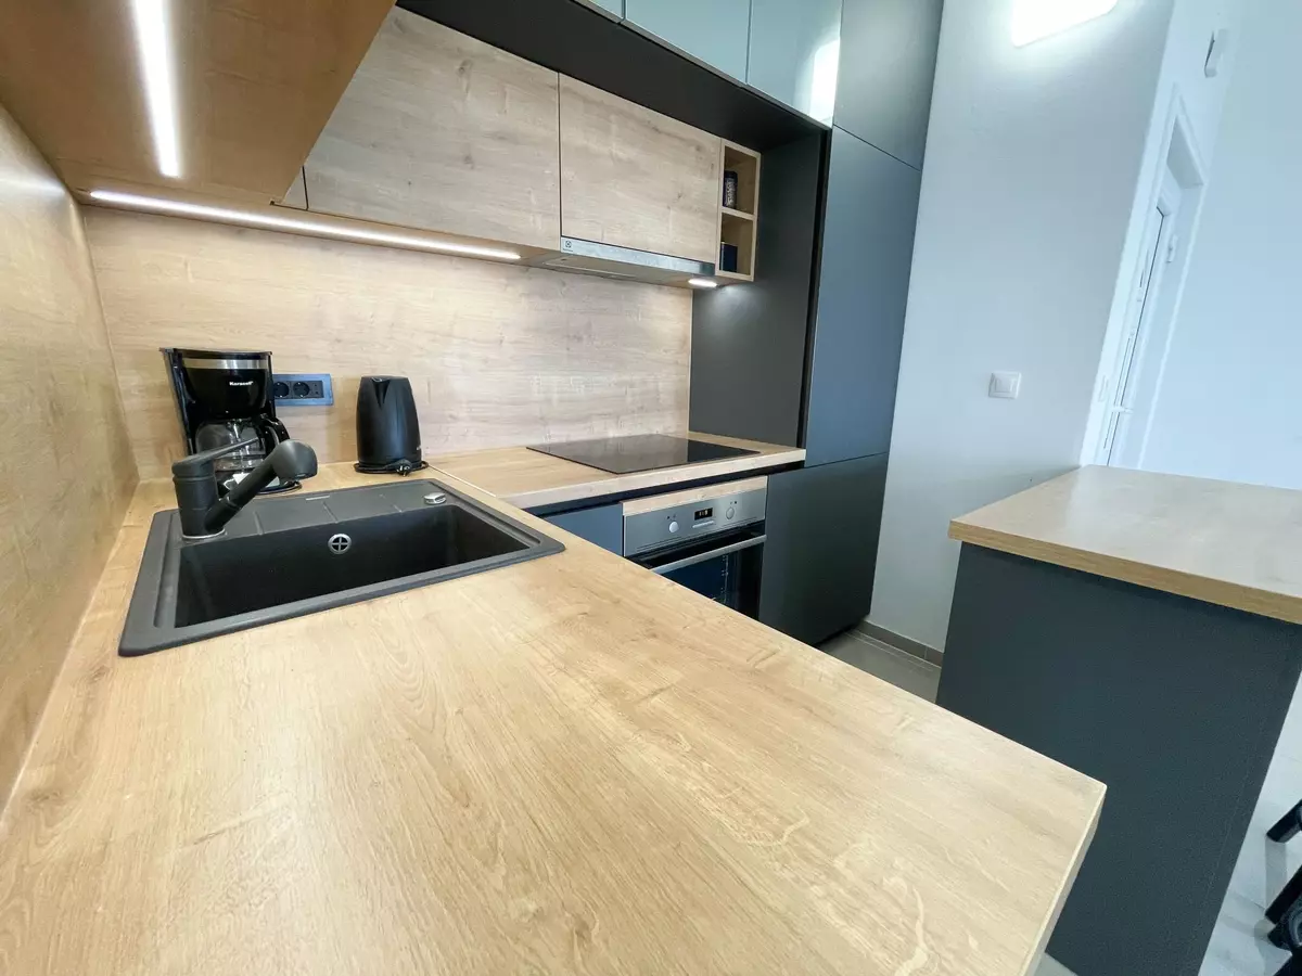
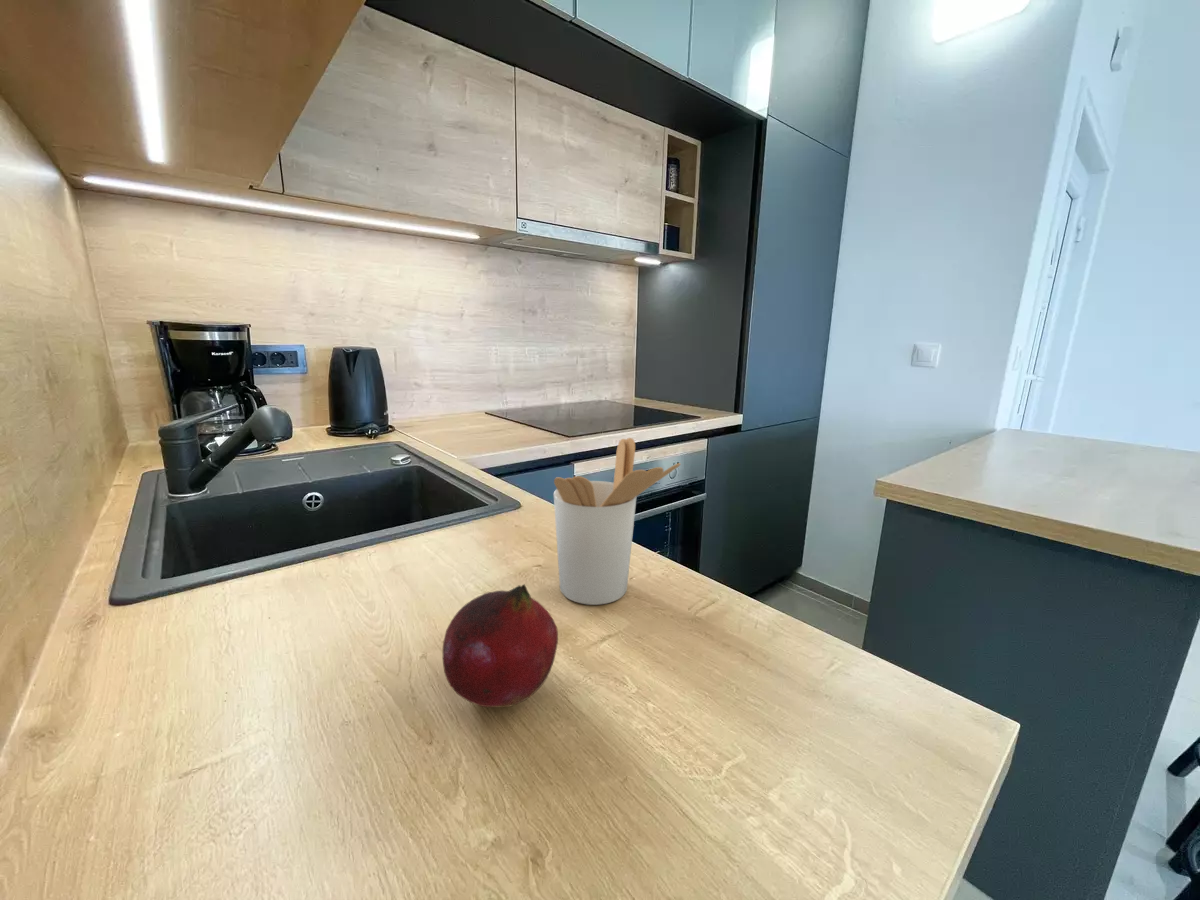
+ utensil holder [553,437,682,606]
+ fruit [442,583,559,708]
